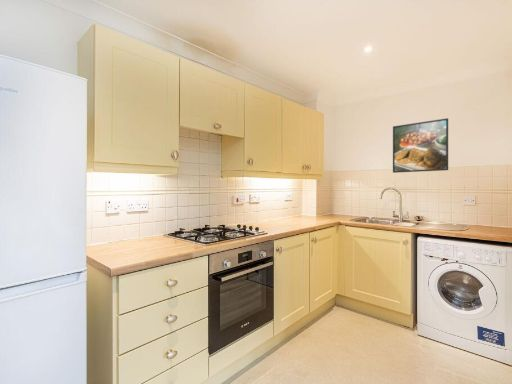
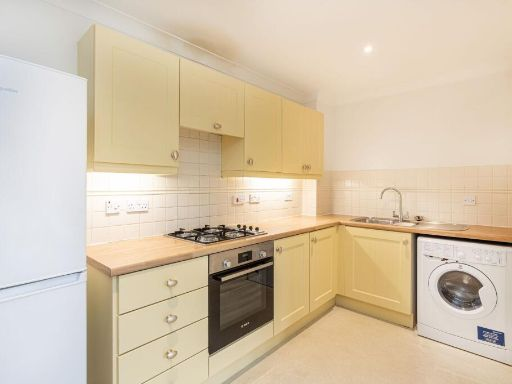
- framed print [392,117,449,174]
